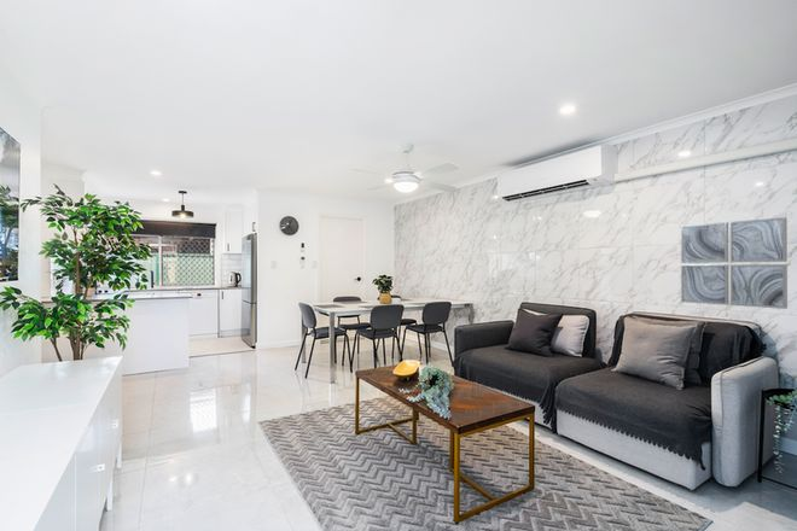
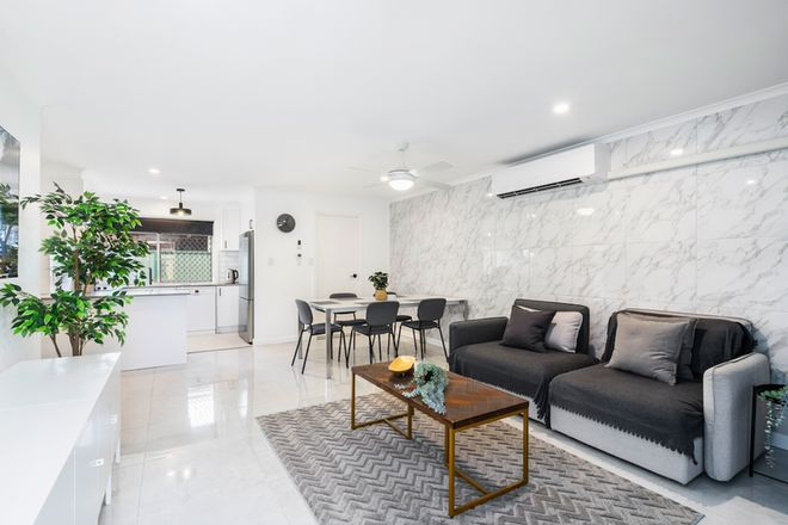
- wall art [680,216,789,310]
